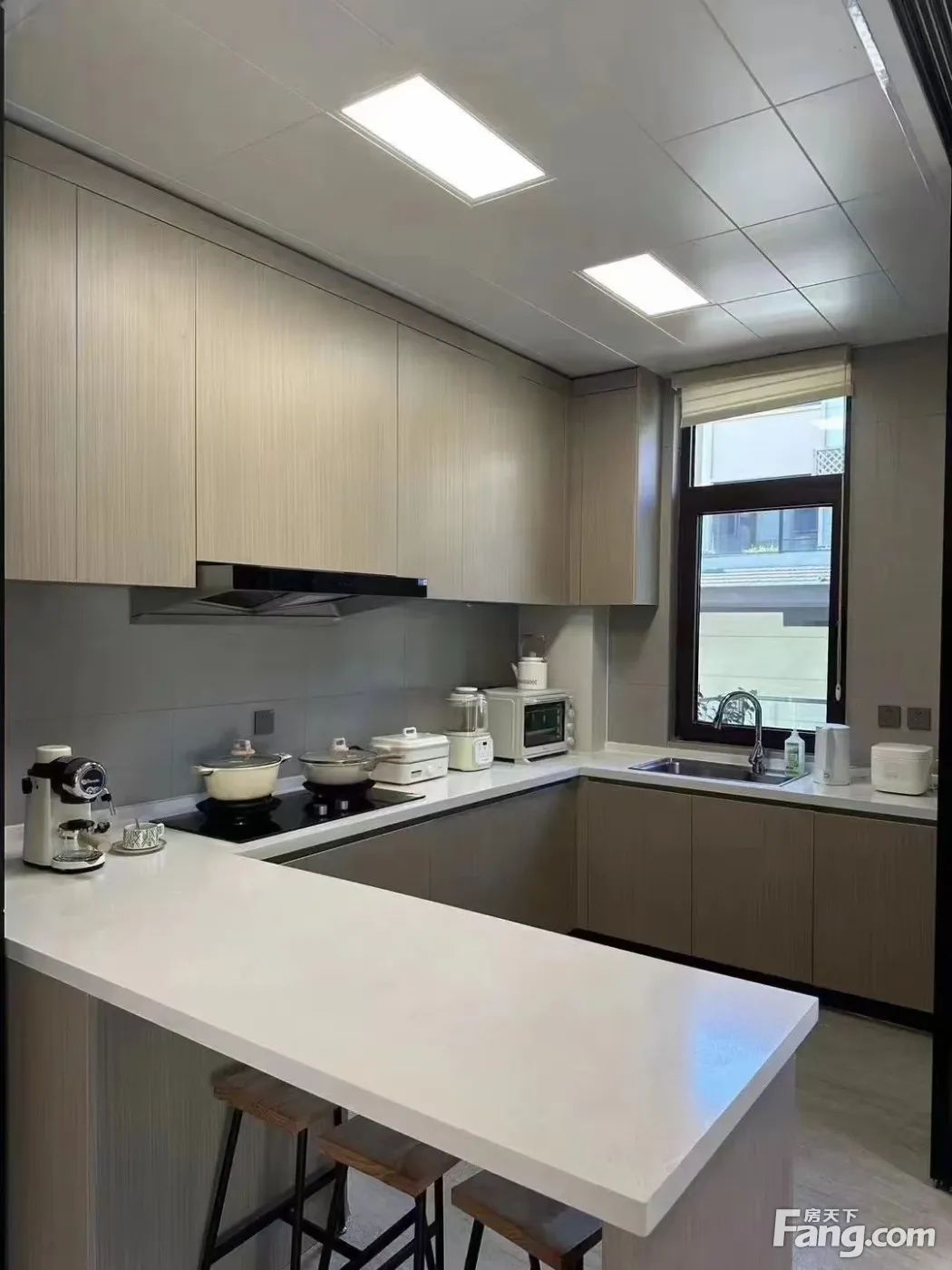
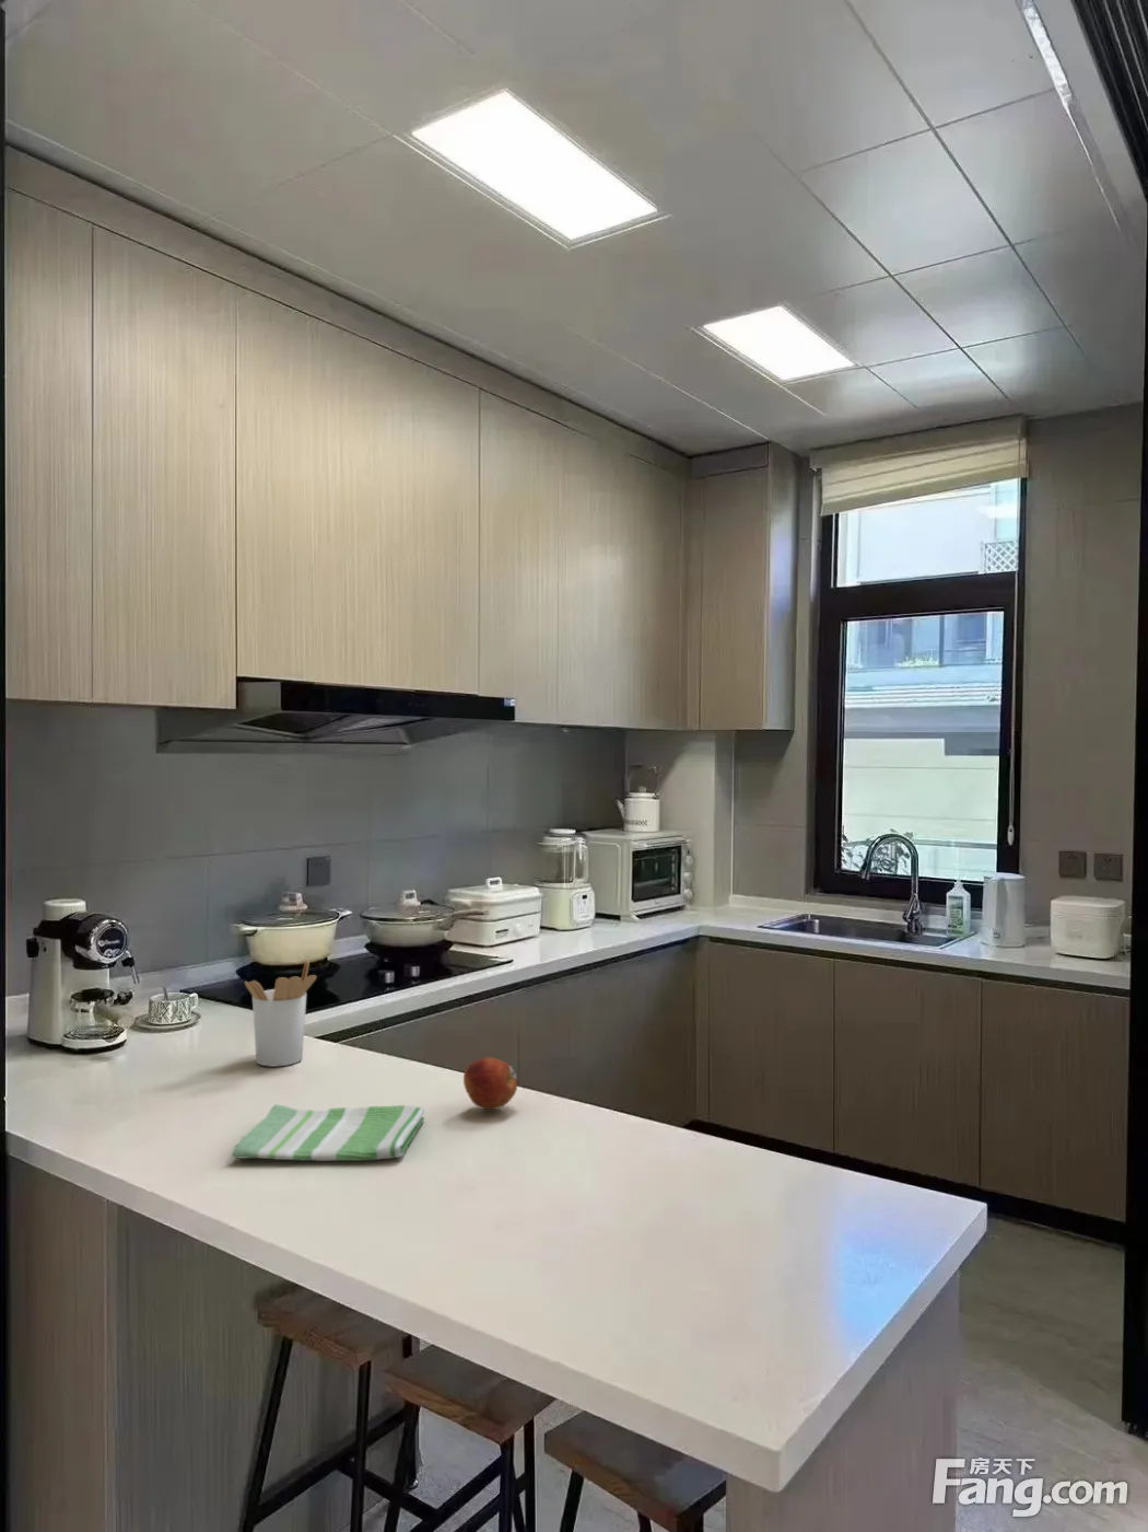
+ dish towel [230,1103,426,1162]
+ fruit [463,1056,519,1111]
+ utensil holder [244,959,318,1066]
